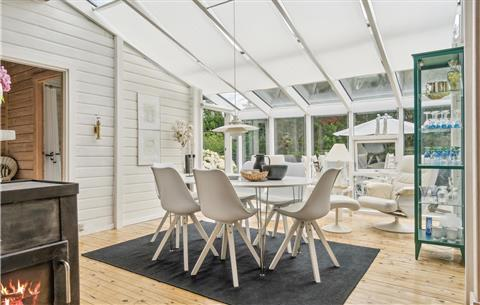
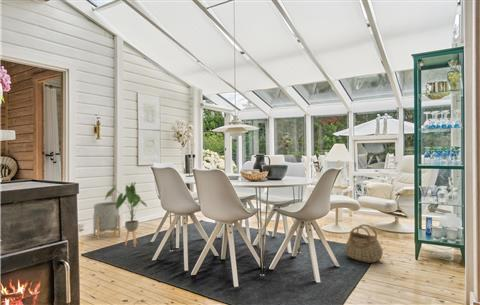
+ basket [344,223,384,264]
+ house plant [104,181,148,248]
+ planter [92,201,121,241]
